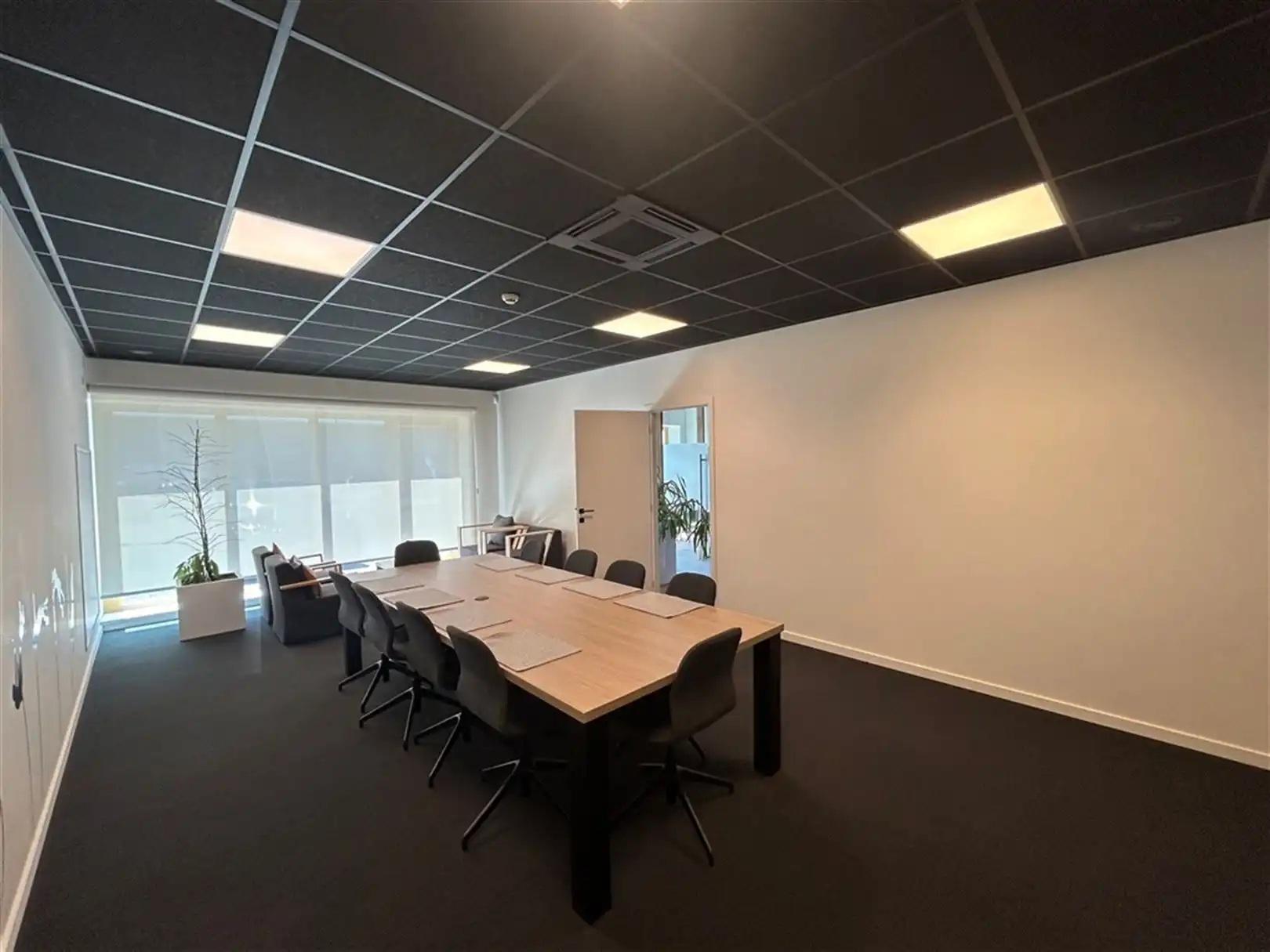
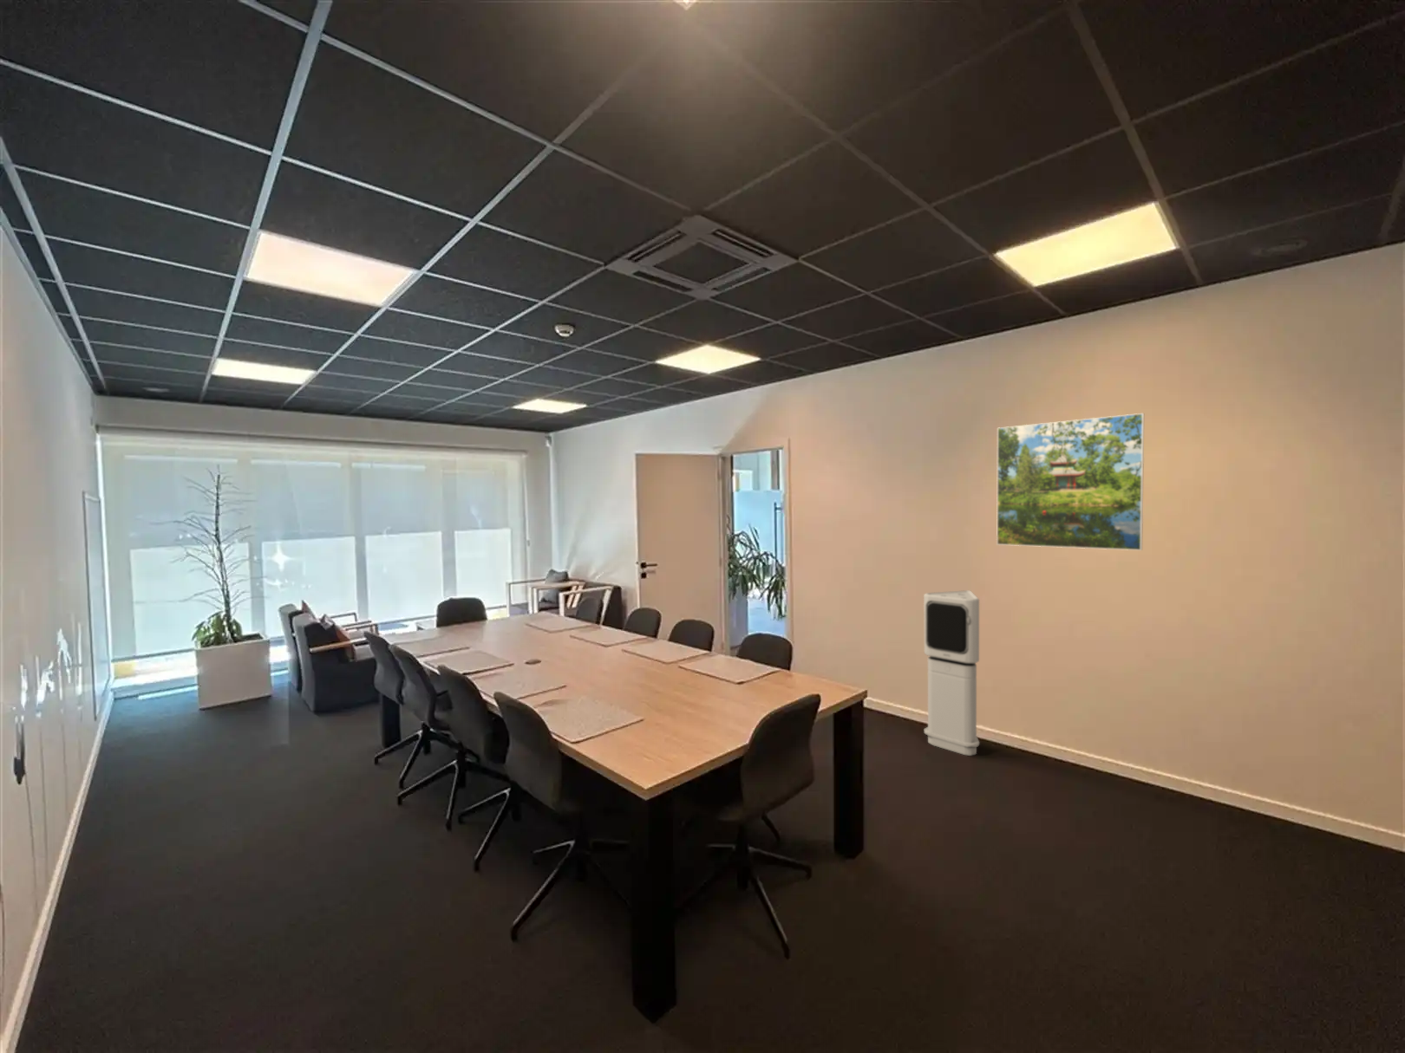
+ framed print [996,413,1145,551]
+ air purifier [923,590,980,757]
